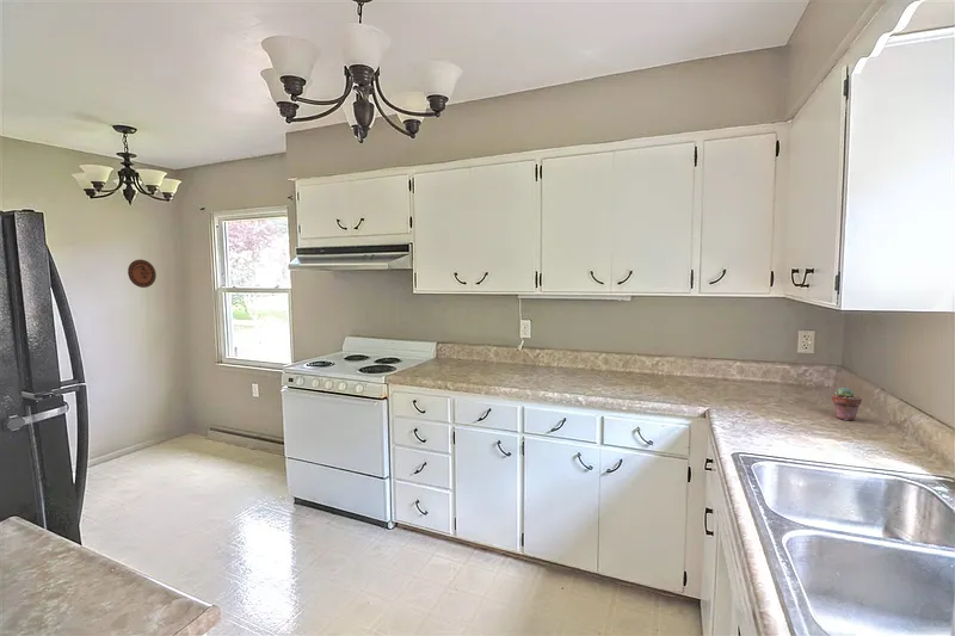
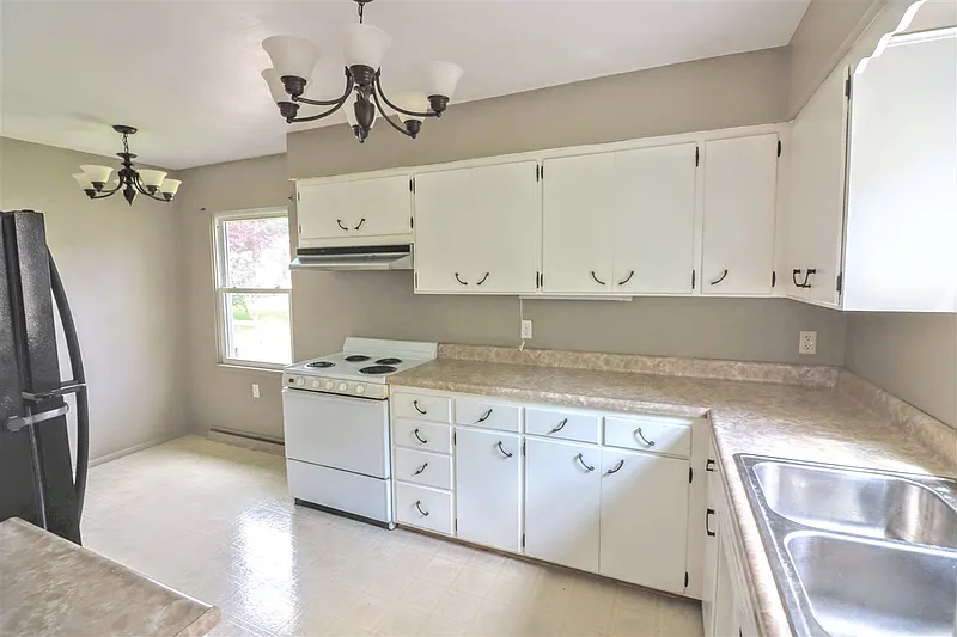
- potted succulent [831,387,863,421]
- decorative plate [127,259,158,289]
